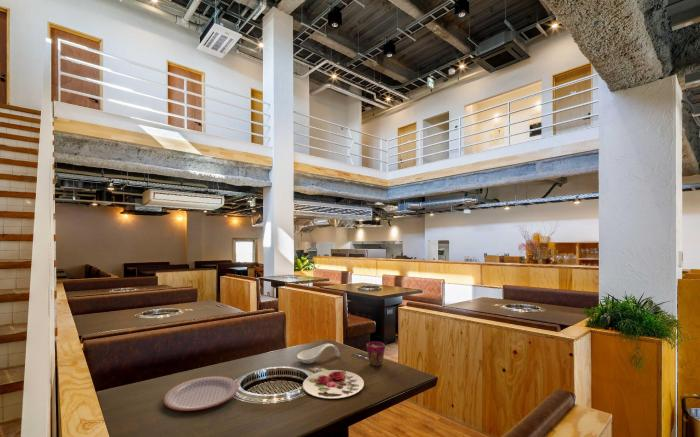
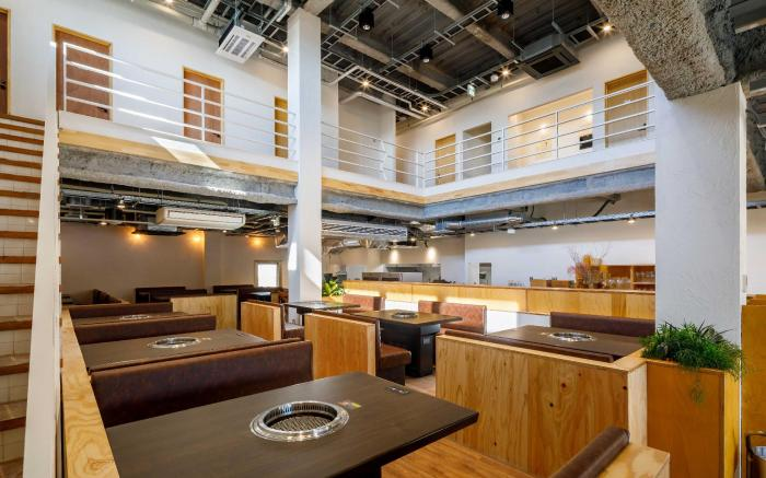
- plate [163,375,239,412]
- spoon rest [296,343,341,364]
- cup [365,341,386,367]
- plate [302,369,365,400]
